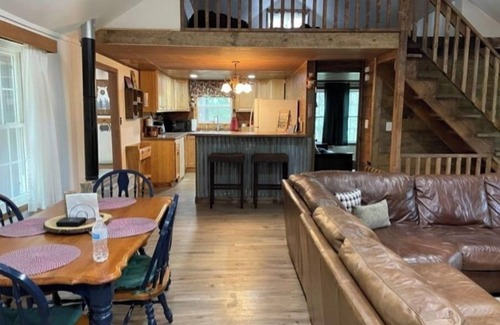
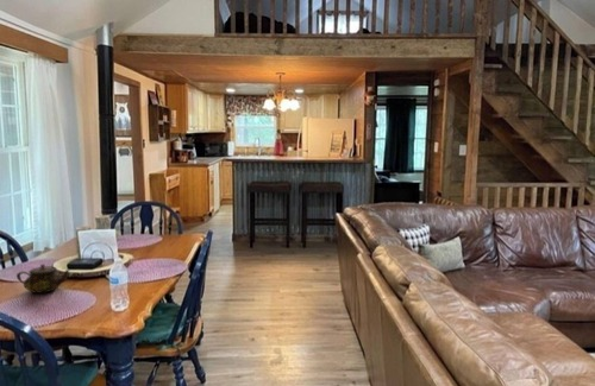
+ teapot [15,262,70,295]
